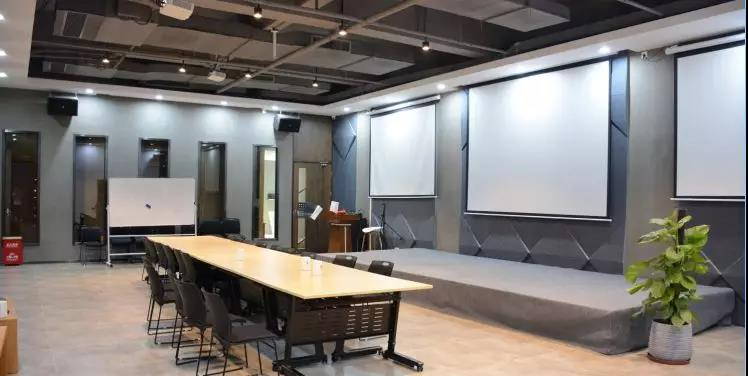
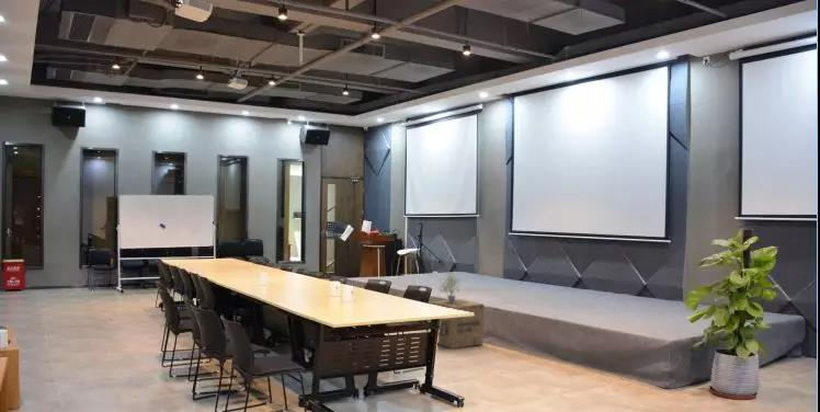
+ cardboard box [429,298,486,350]
+ potted plant [437,270,462,304]
